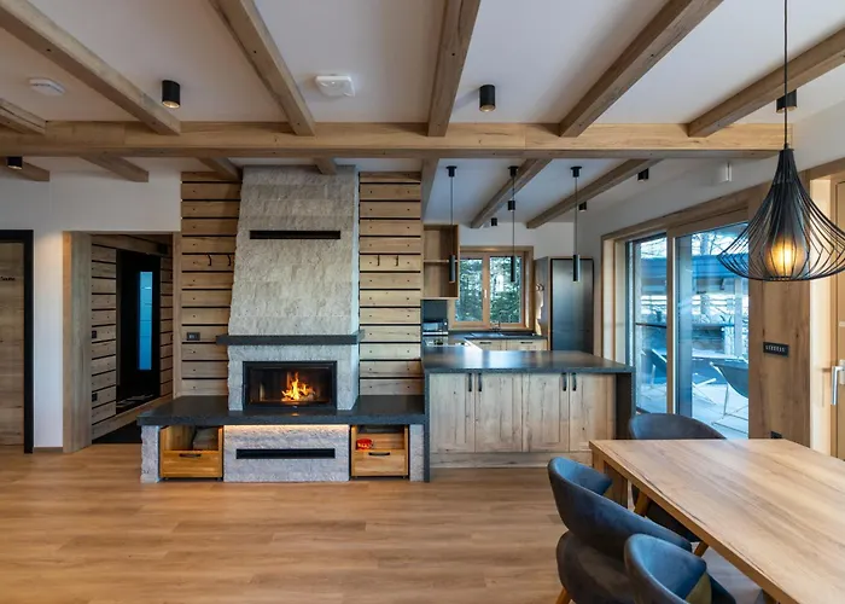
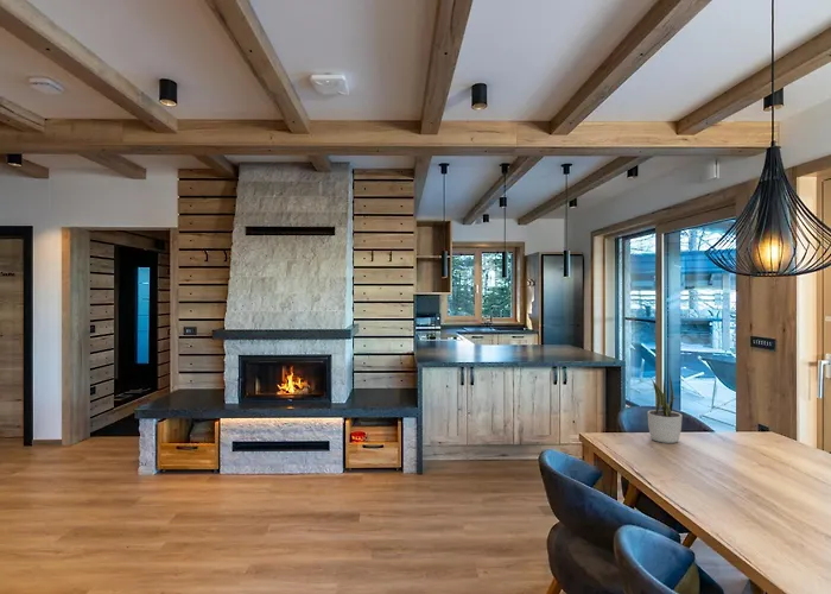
+ potted plant [646,369,684,444]
